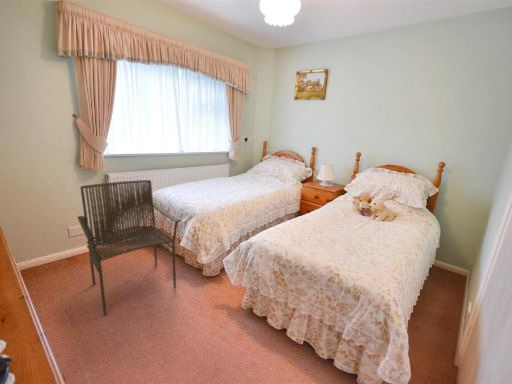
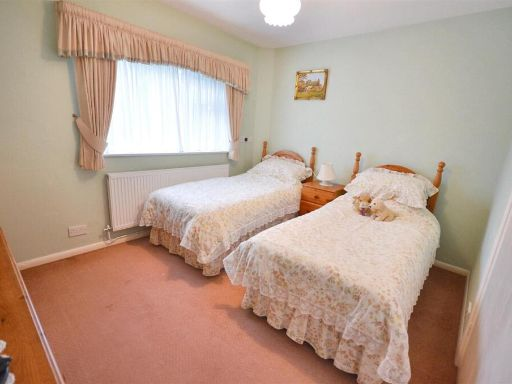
- armchair [76,179,181,316]
